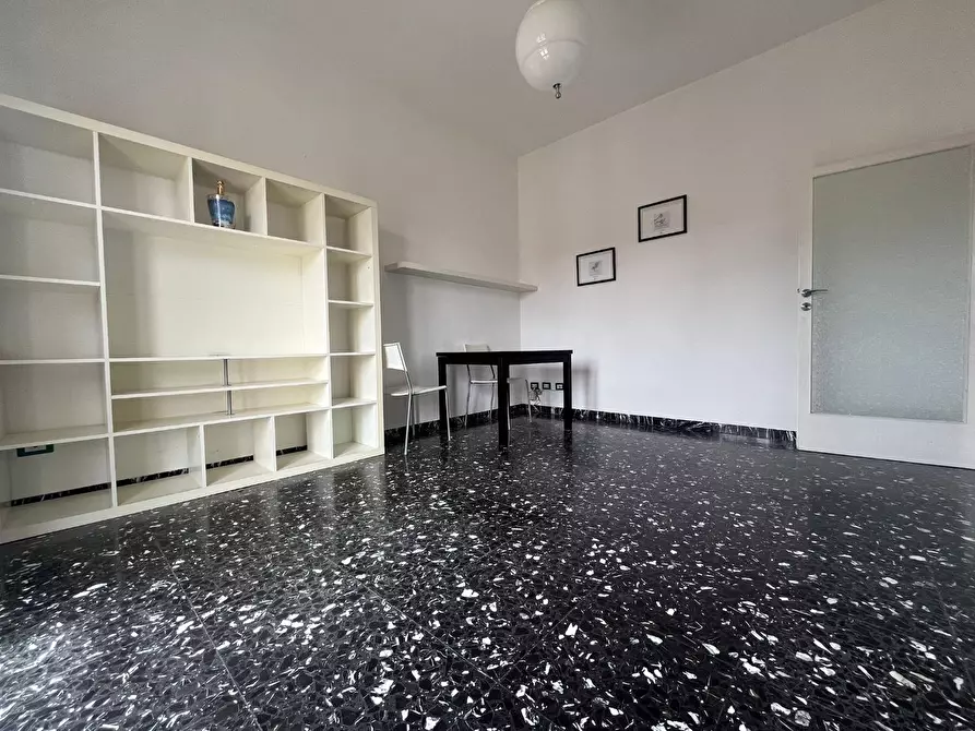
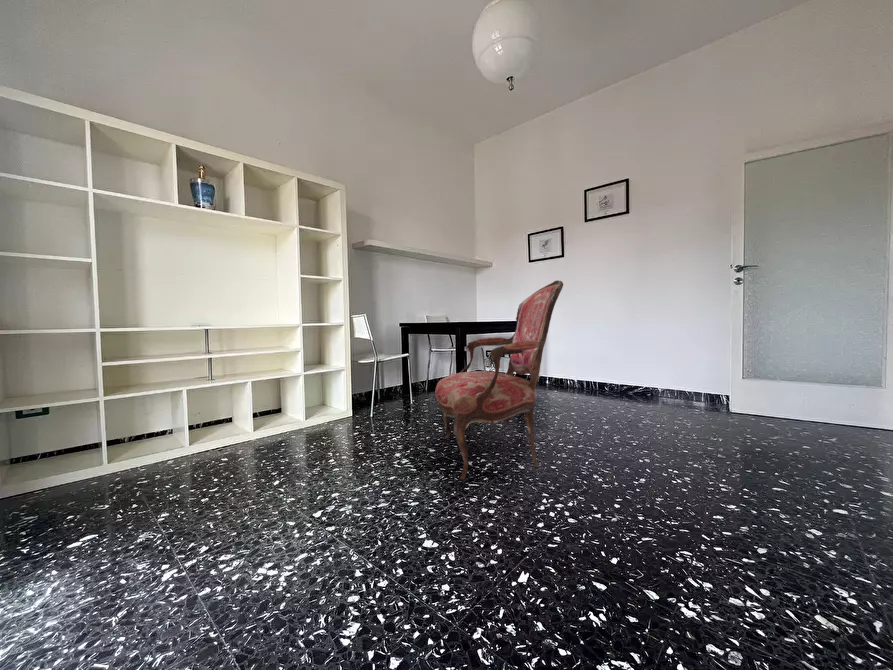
+ armchair [434,280,564,481]
